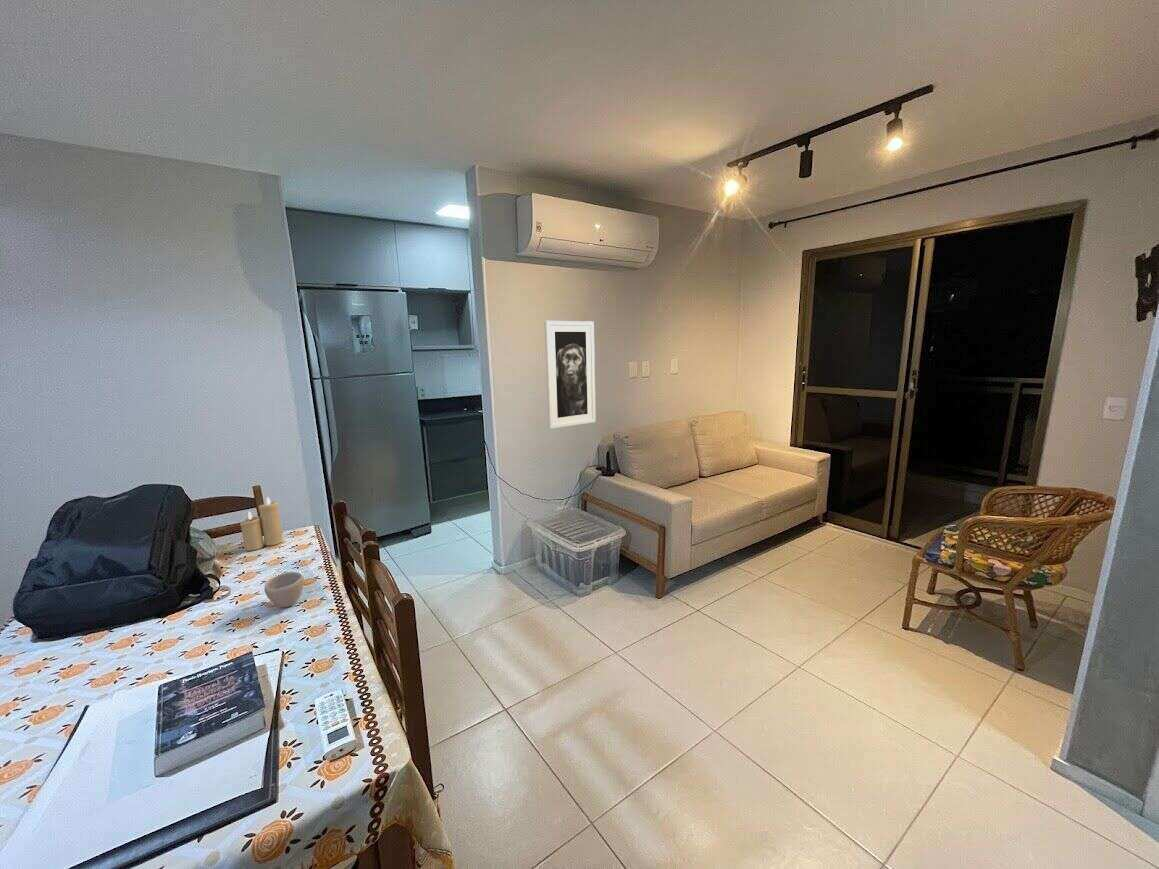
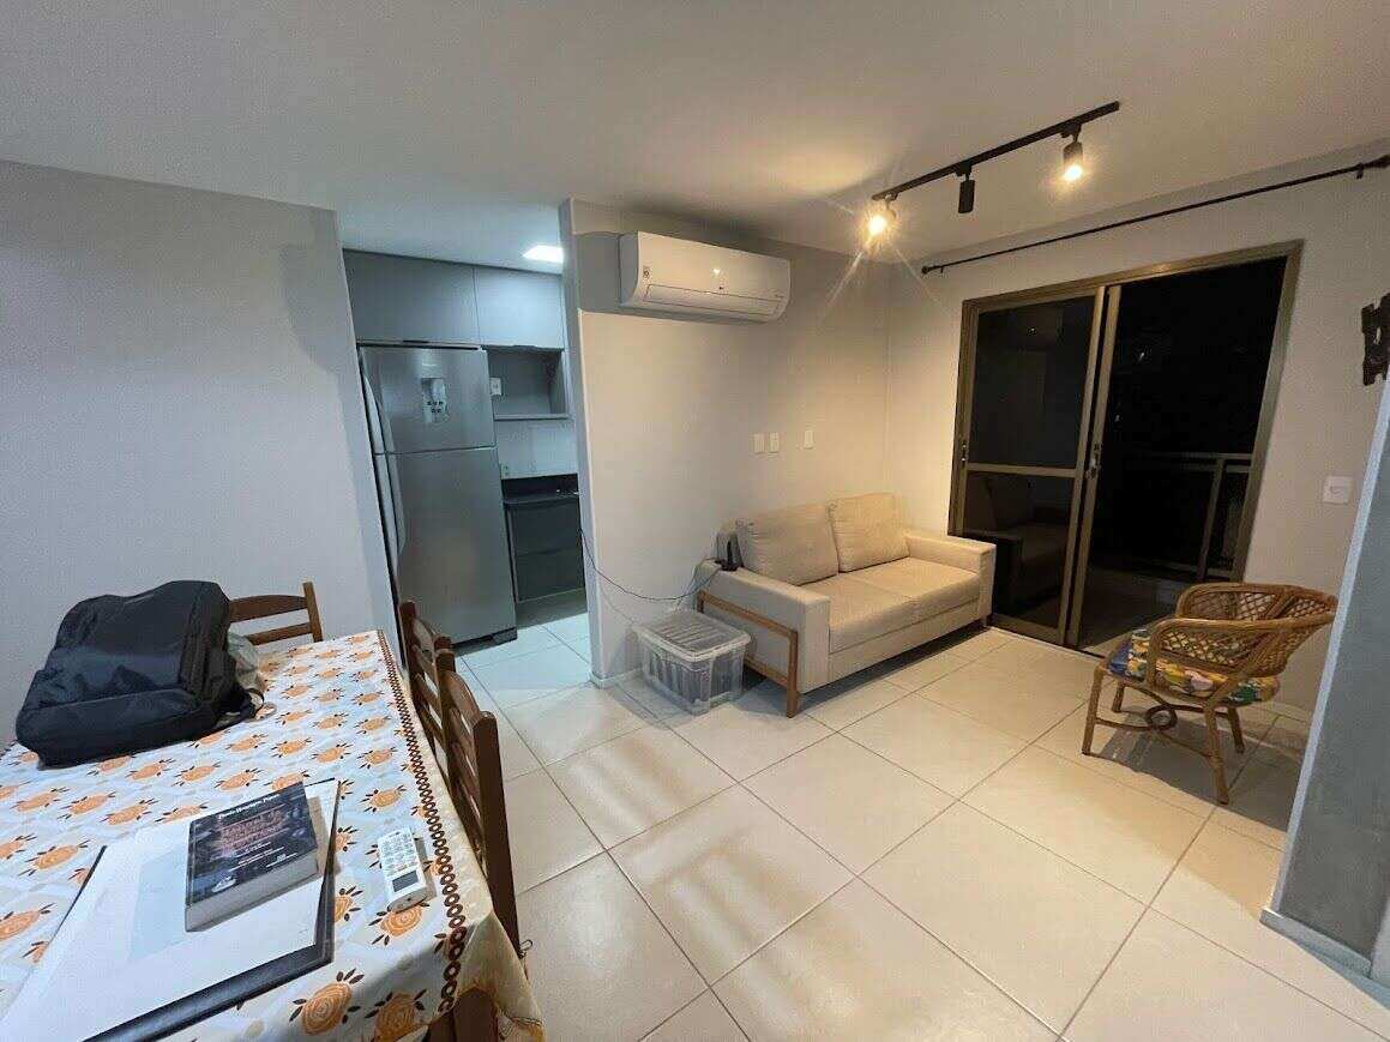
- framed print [543,320,597,430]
- candle [239,496,284,552]
- cup [263,570,305,608]
